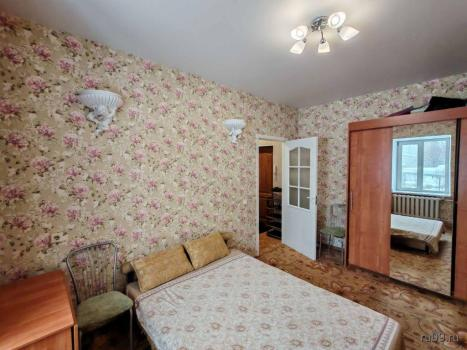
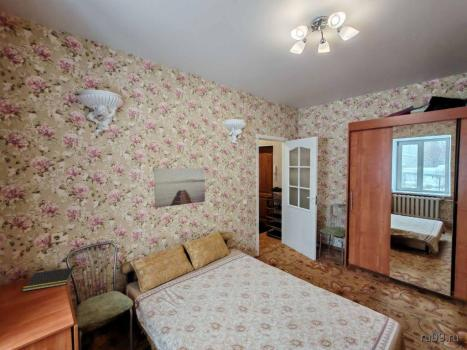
+ wall art [153,168,206,209]
+ notepad [21,266,75,292]
